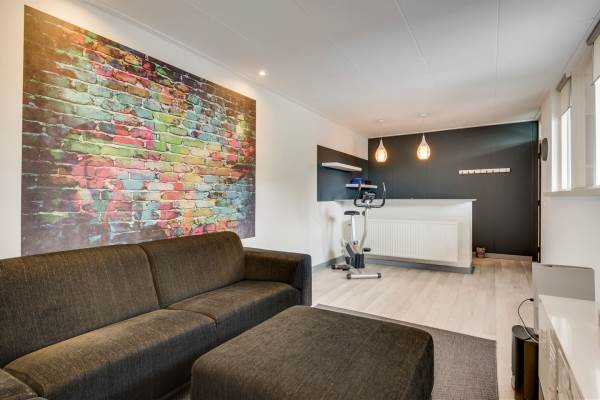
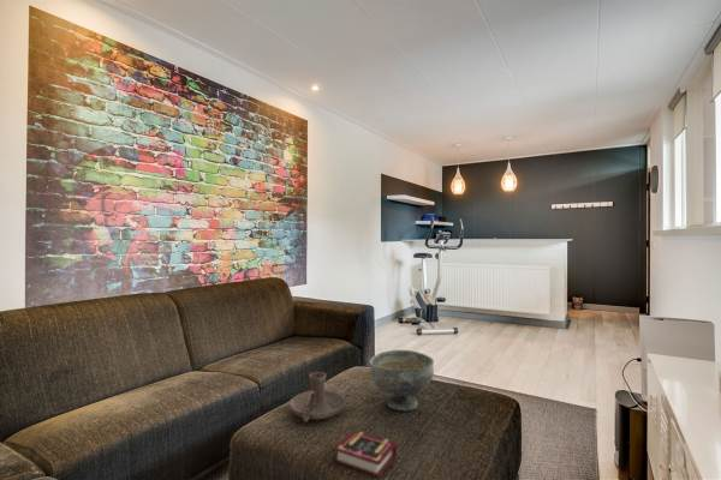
+ candle holder [288,371,346,424]
+ decorative bowl [369,349,435,412]
+ book [333,430,398,479]
